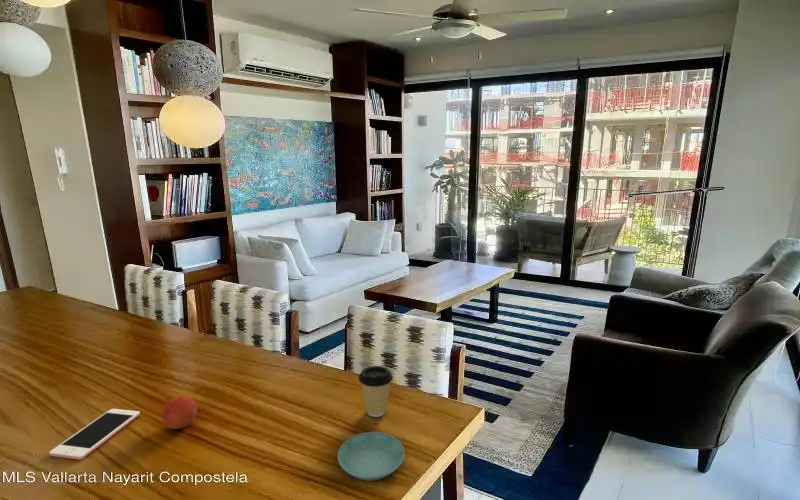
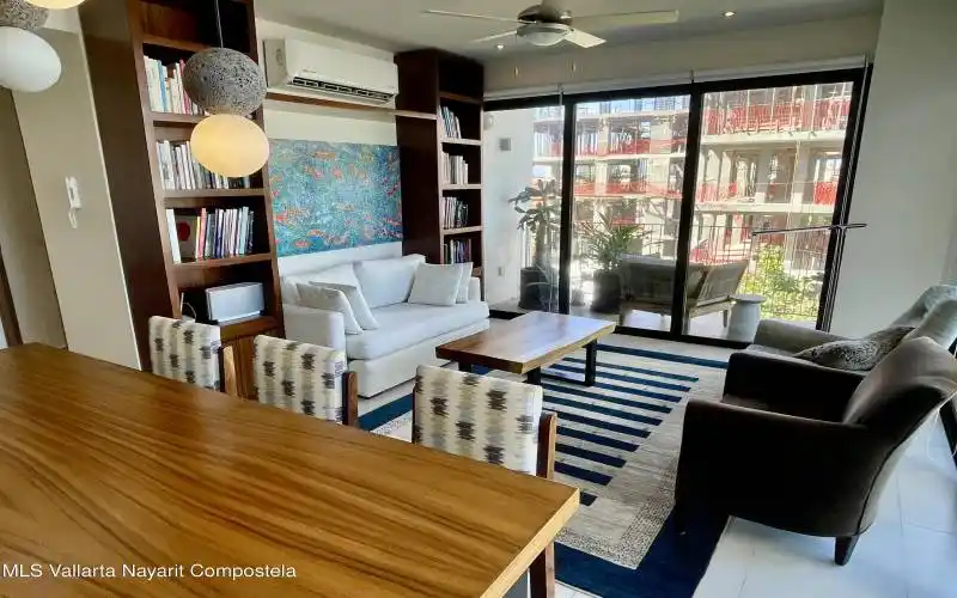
- fruit [161,395,198,430]
- saucer [337,431,406,482]
- cell phone [48,408,141,460]
- coffee cup [358,365,394,418]
